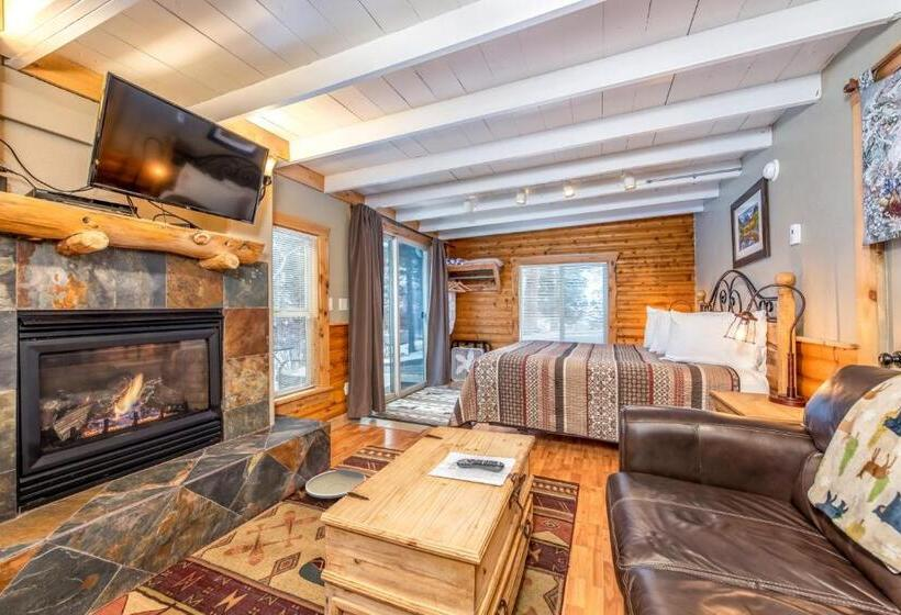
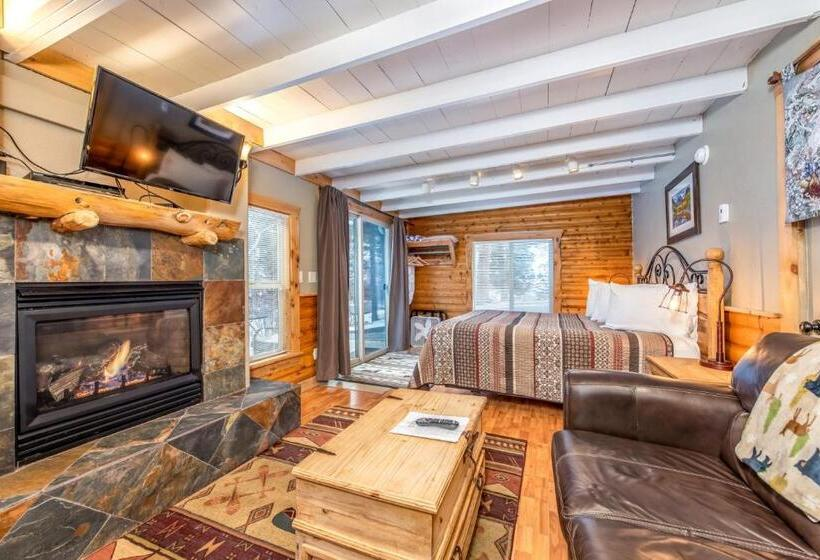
- woven basket [304,468,367,500]
